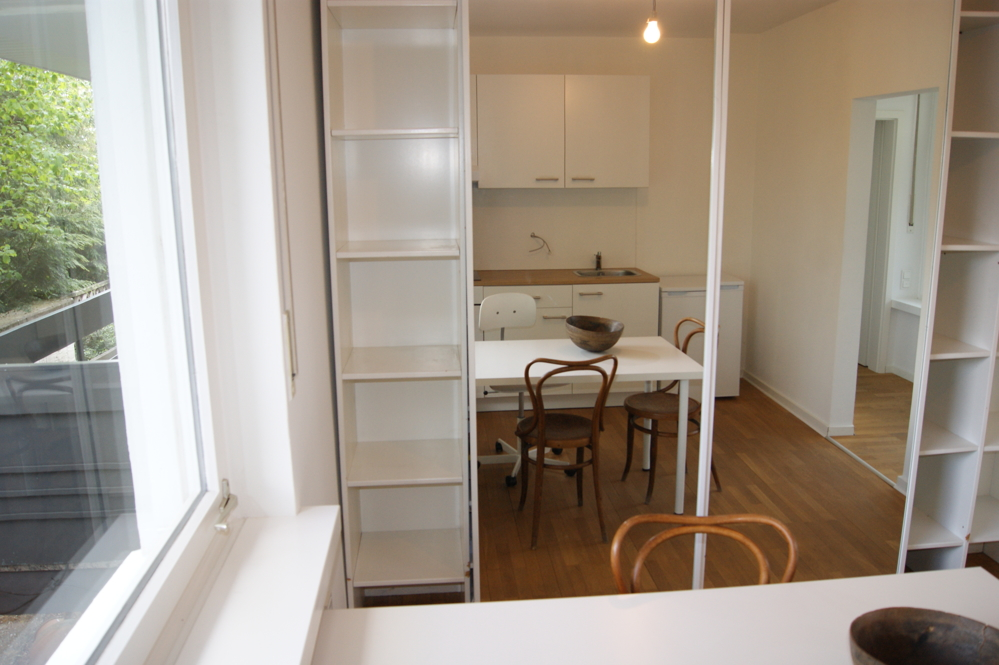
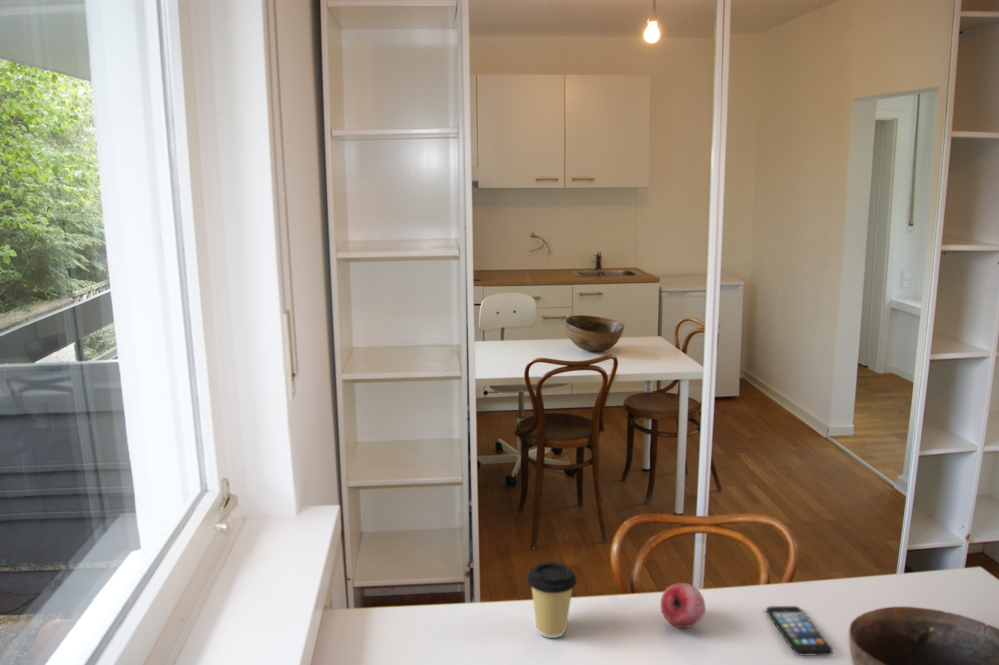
+ smartphone [766,605,834,657]
+ coffee cup [526,561,578,639]
+ fruit [660,582,707,629]
